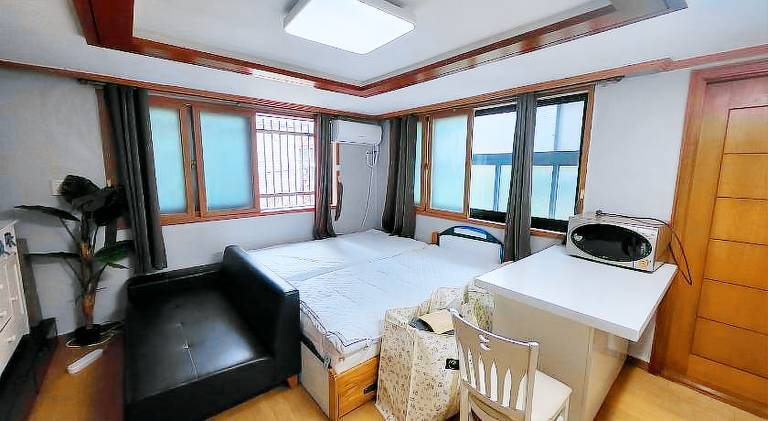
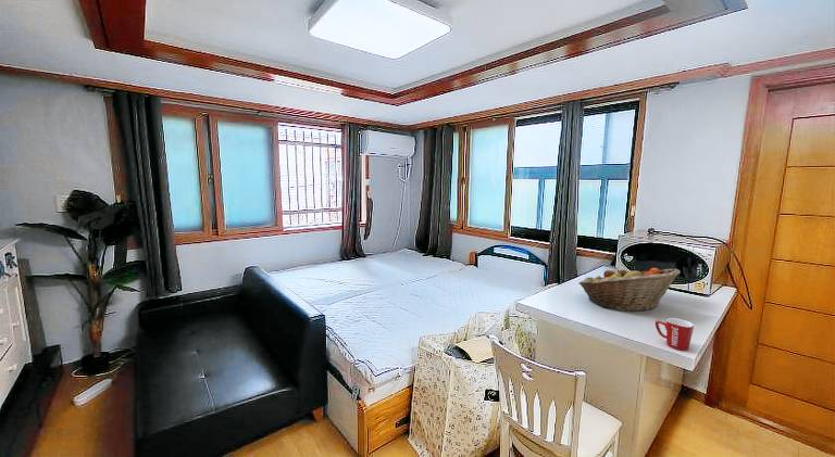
+ fruit basket [577,266,682,312]
+ mug [655,317,695,352]
